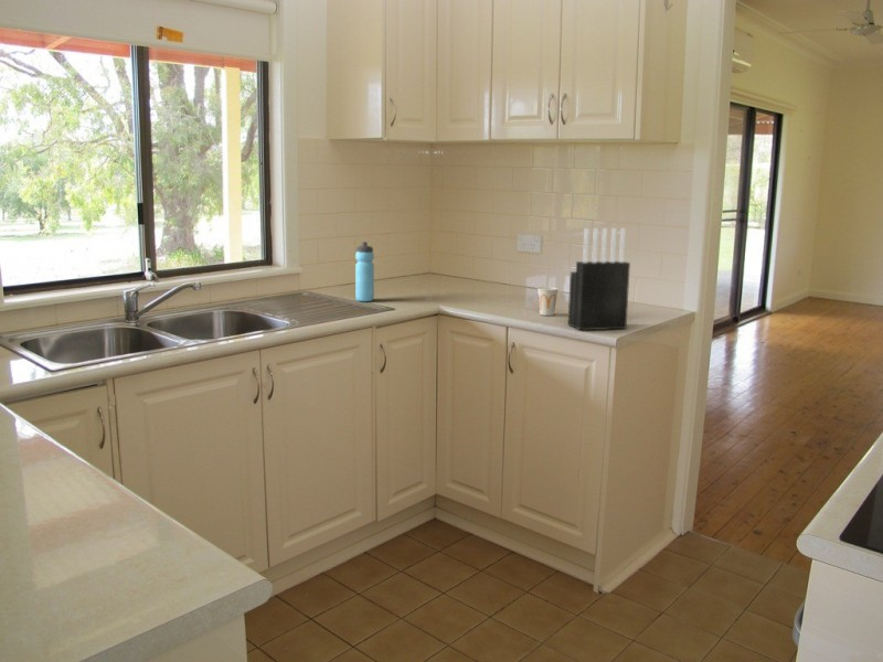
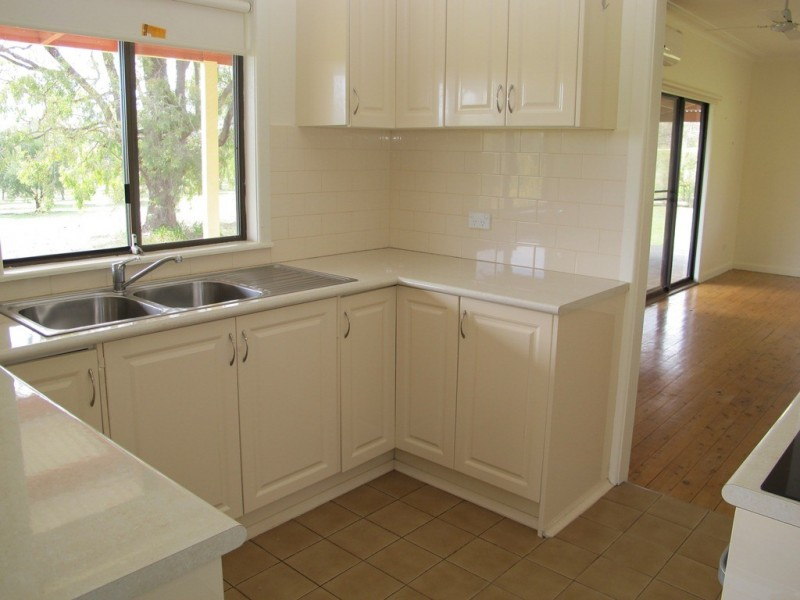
- cup [536,286,560,317]
- knife block [567,227,631,331]
- water bottle [354,241,375,302]
